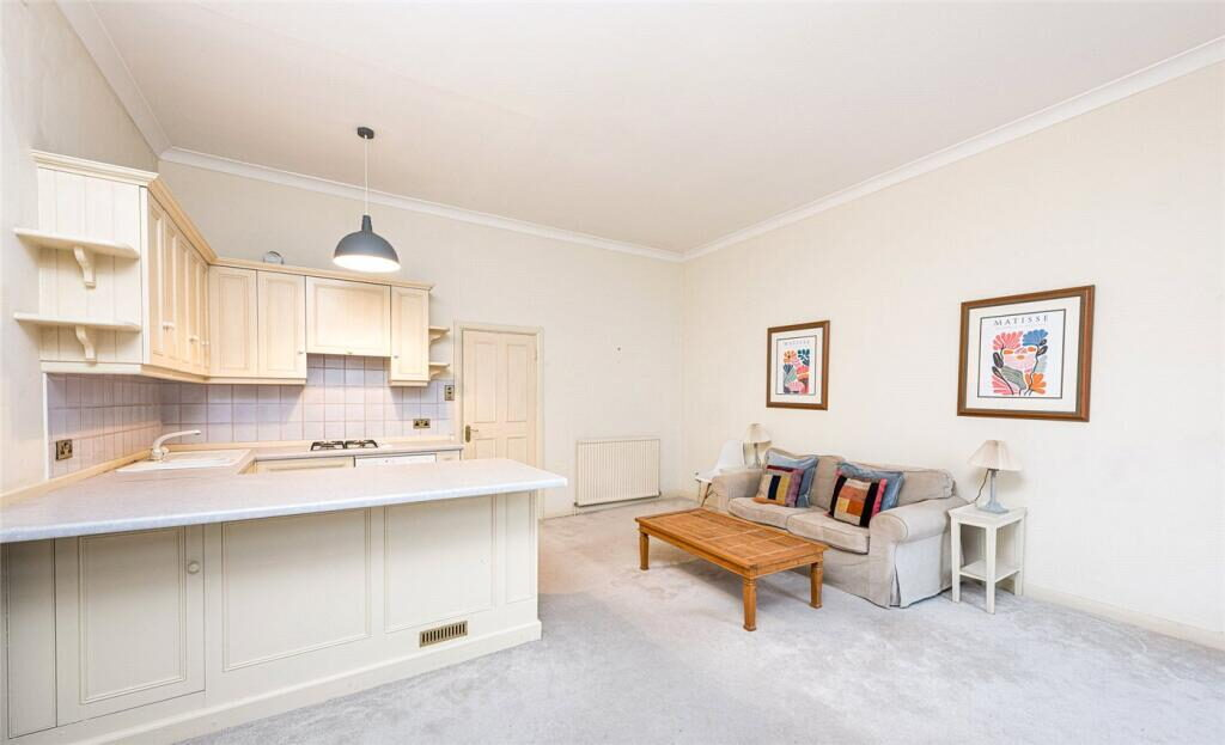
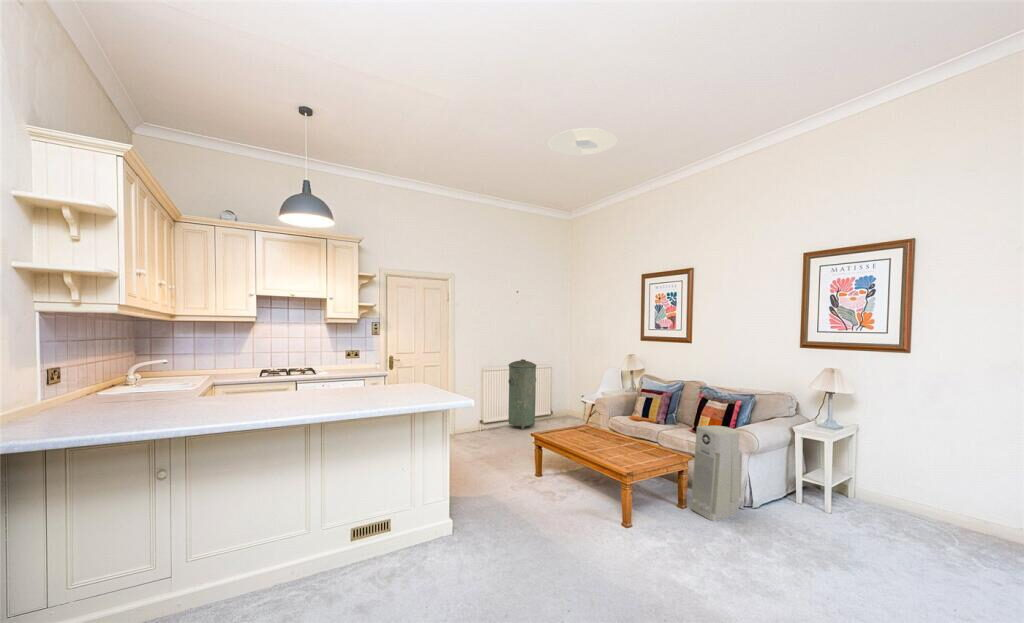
+ air purifier [690,424,743,522]
+ ceiling light [548,127,618,156]
+ trash can [507,358,537,431]
